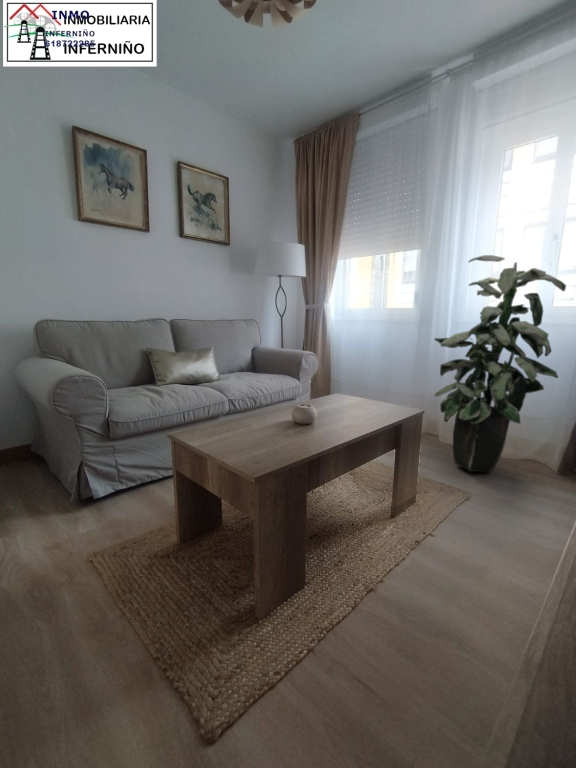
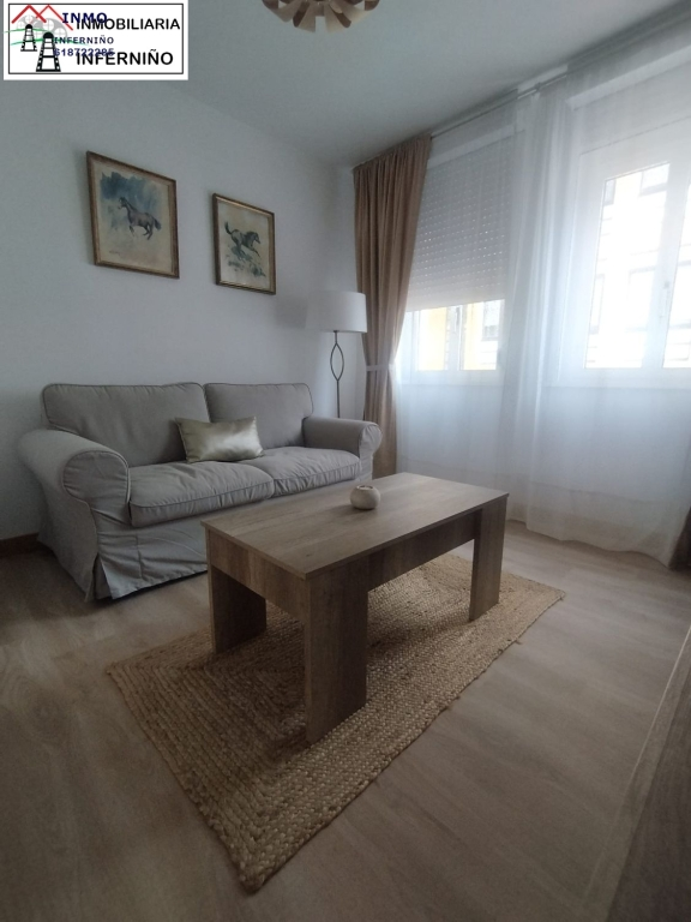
- indoor plant [433,254,567,474]
